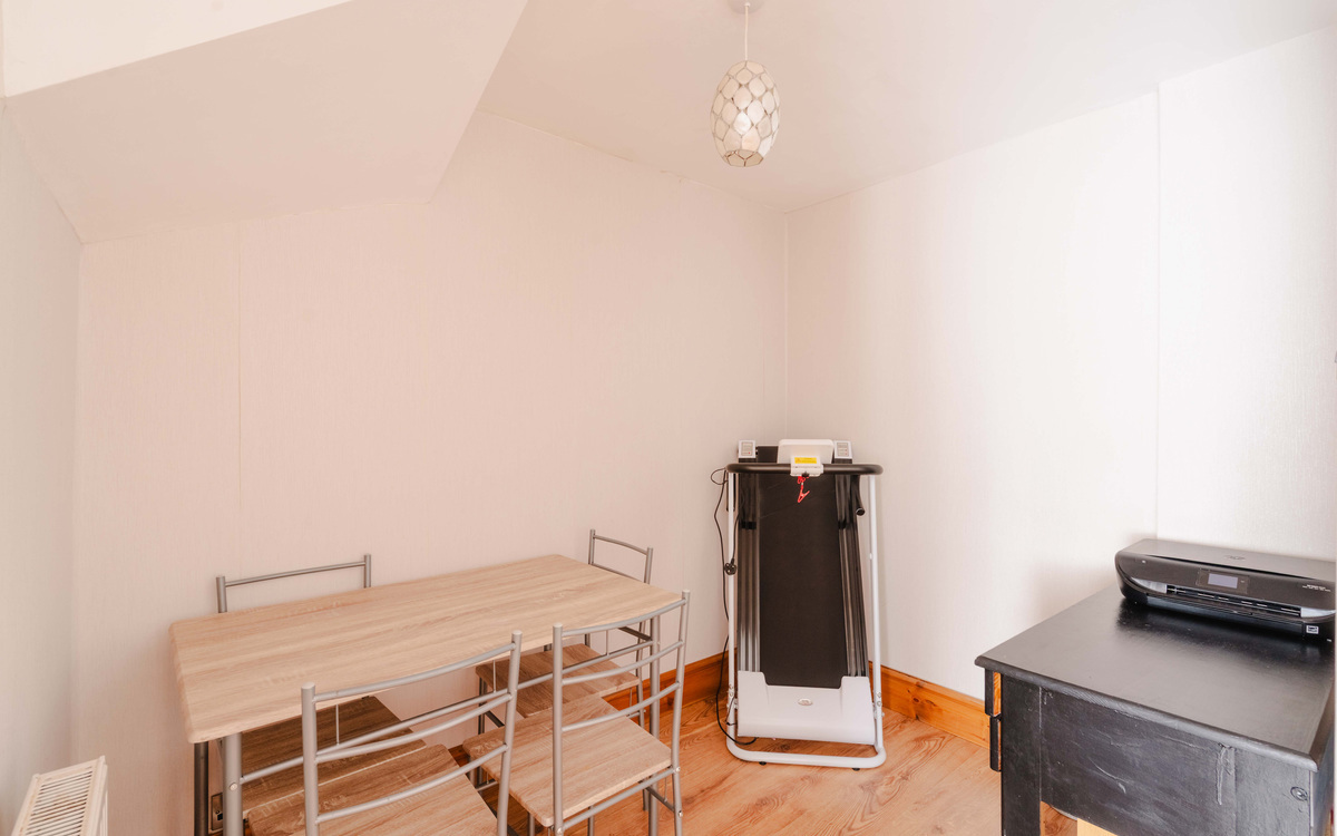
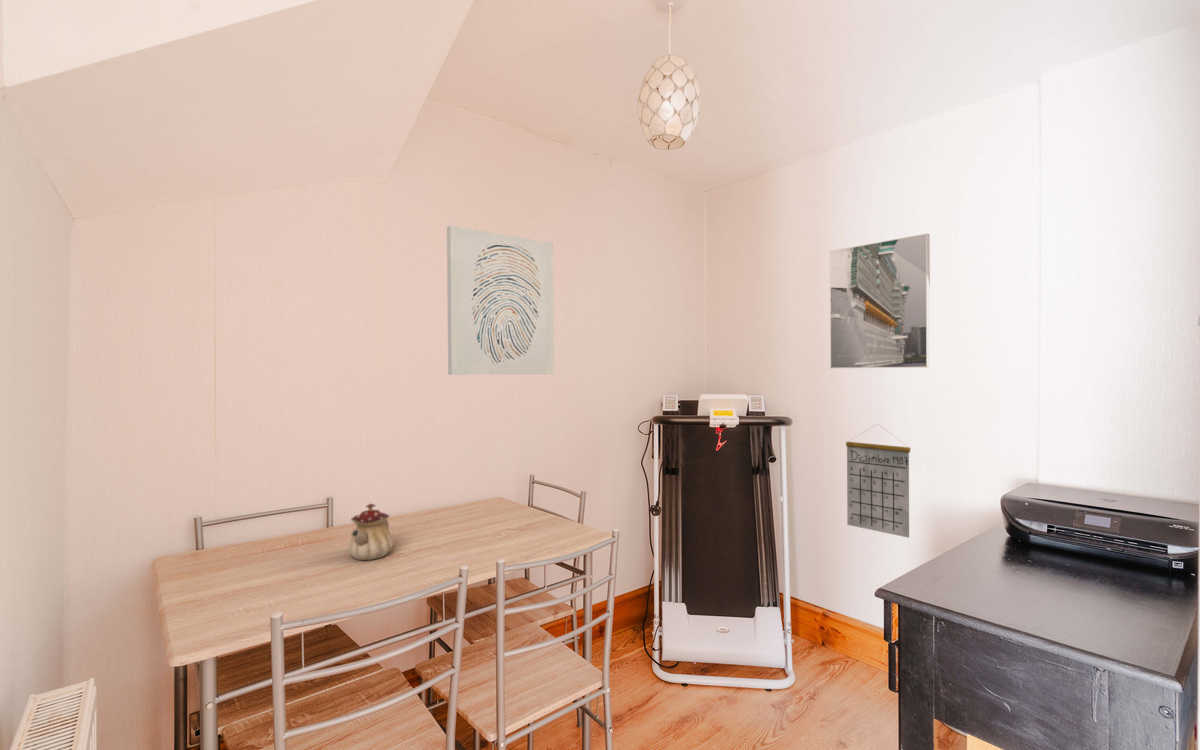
+ calendar [845,423,912,539]
+ wall art [446,225,555,376]
+ teapot [347,502,394,561]
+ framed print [829,232,931,370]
